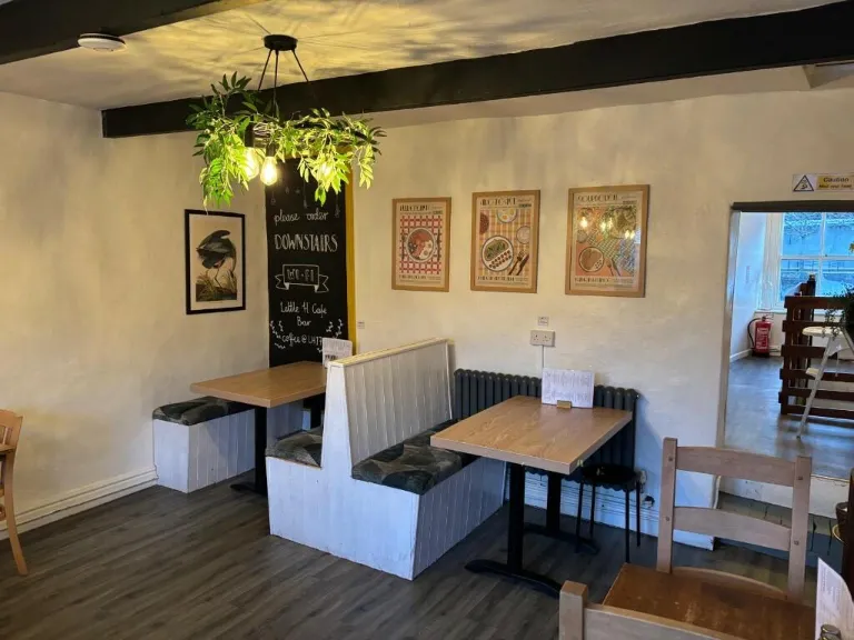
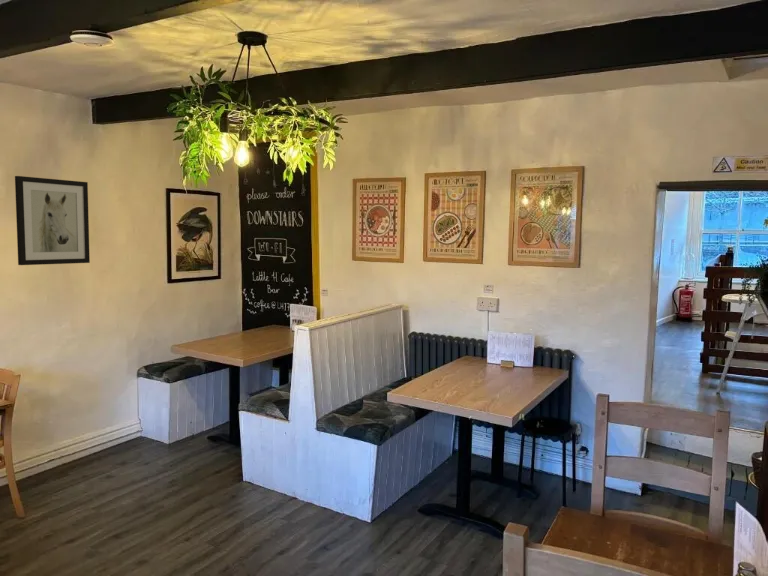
+ wall art [14,175,91,266]
